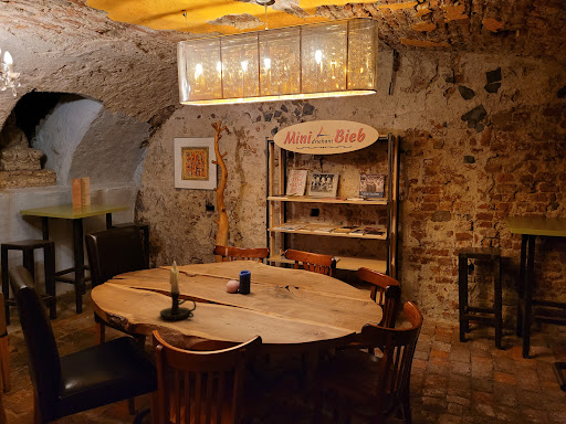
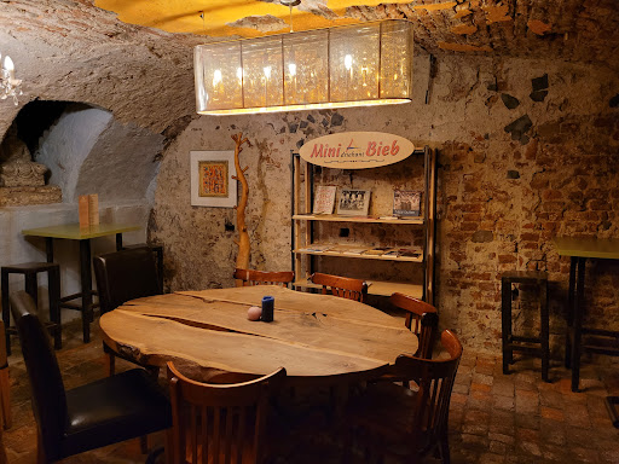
- candle holder [159,259,198,321]
